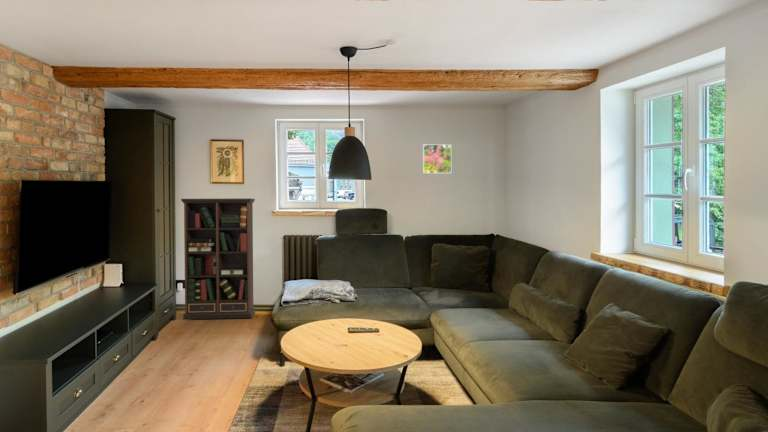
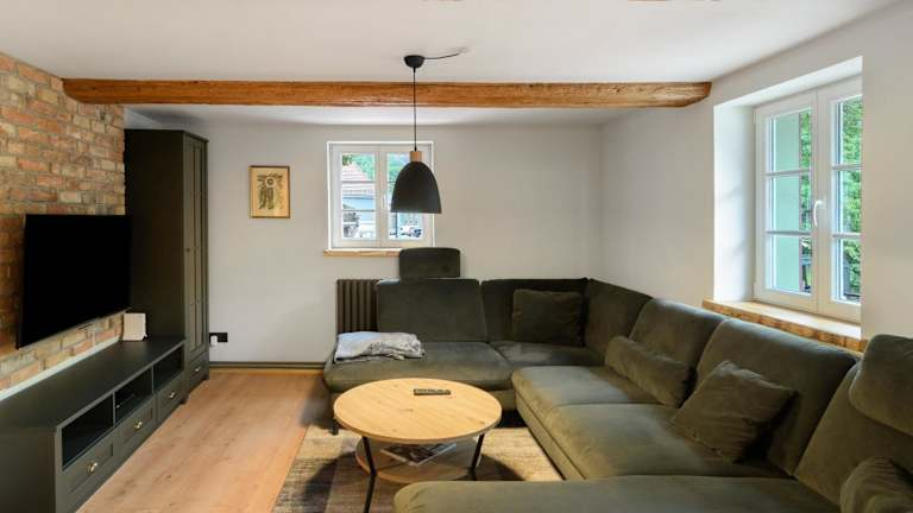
- bookcase [180,197,257,320]
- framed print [422,144,452,174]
